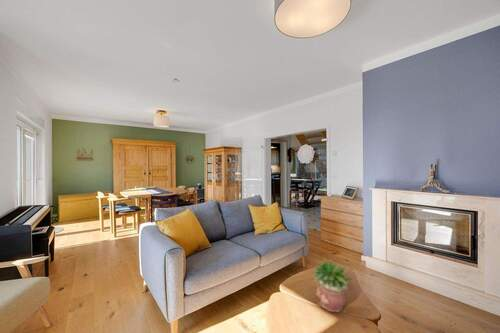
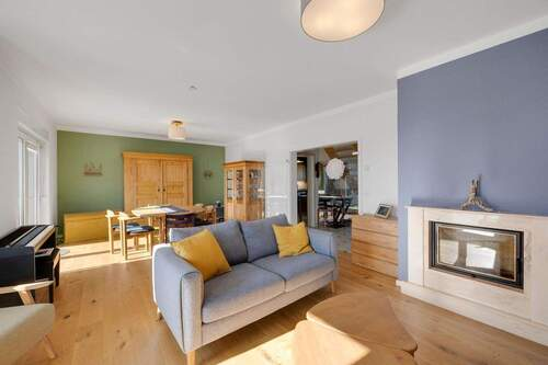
- potted plant [312,256,354,317]
